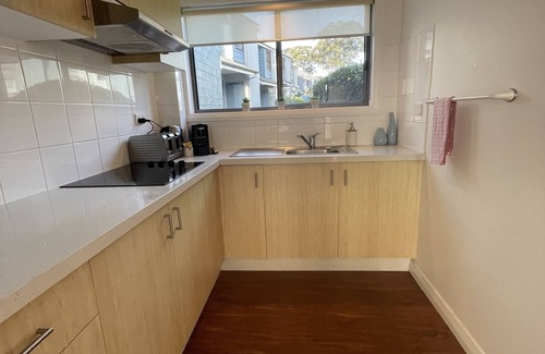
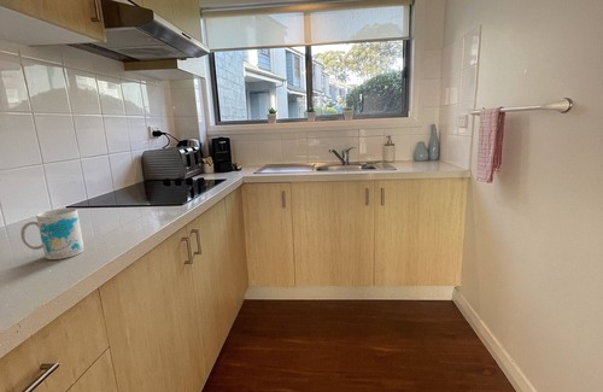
+ mug [19,207,84,261]
